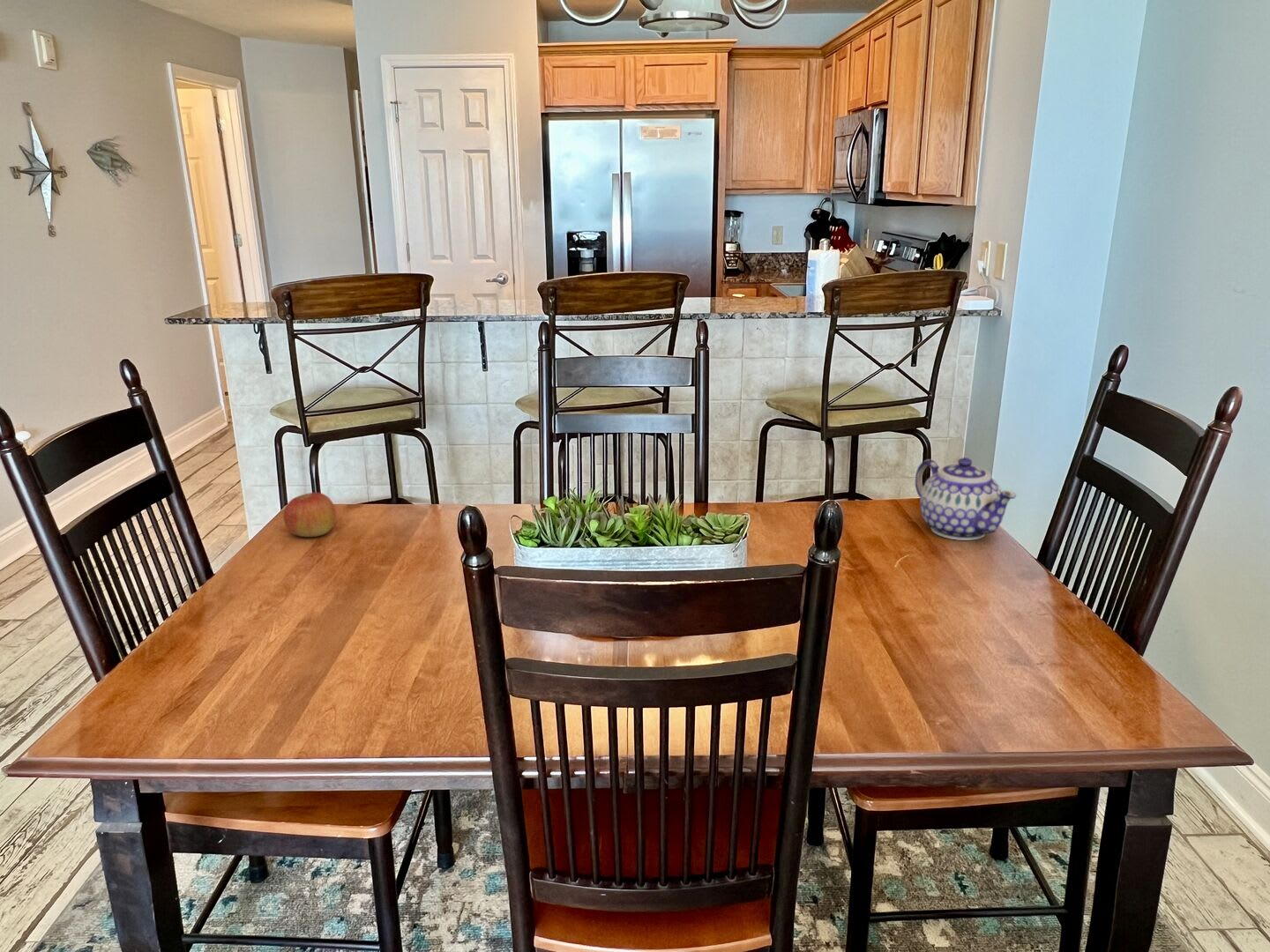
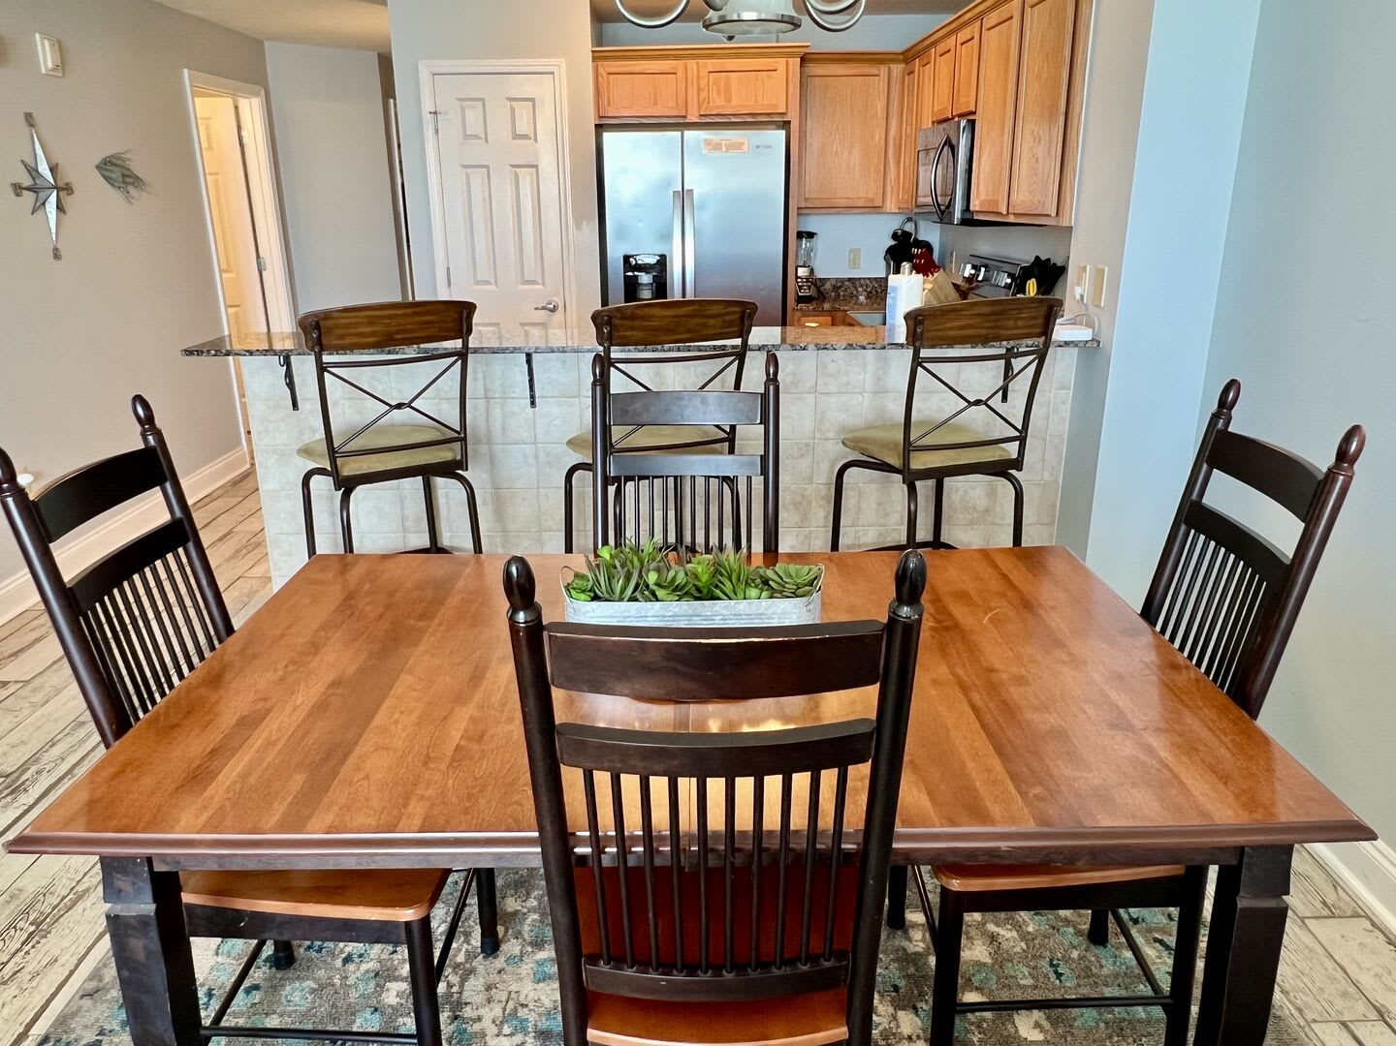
- apple [283,492,337,538]
- teapot [915,457,1017,541]
